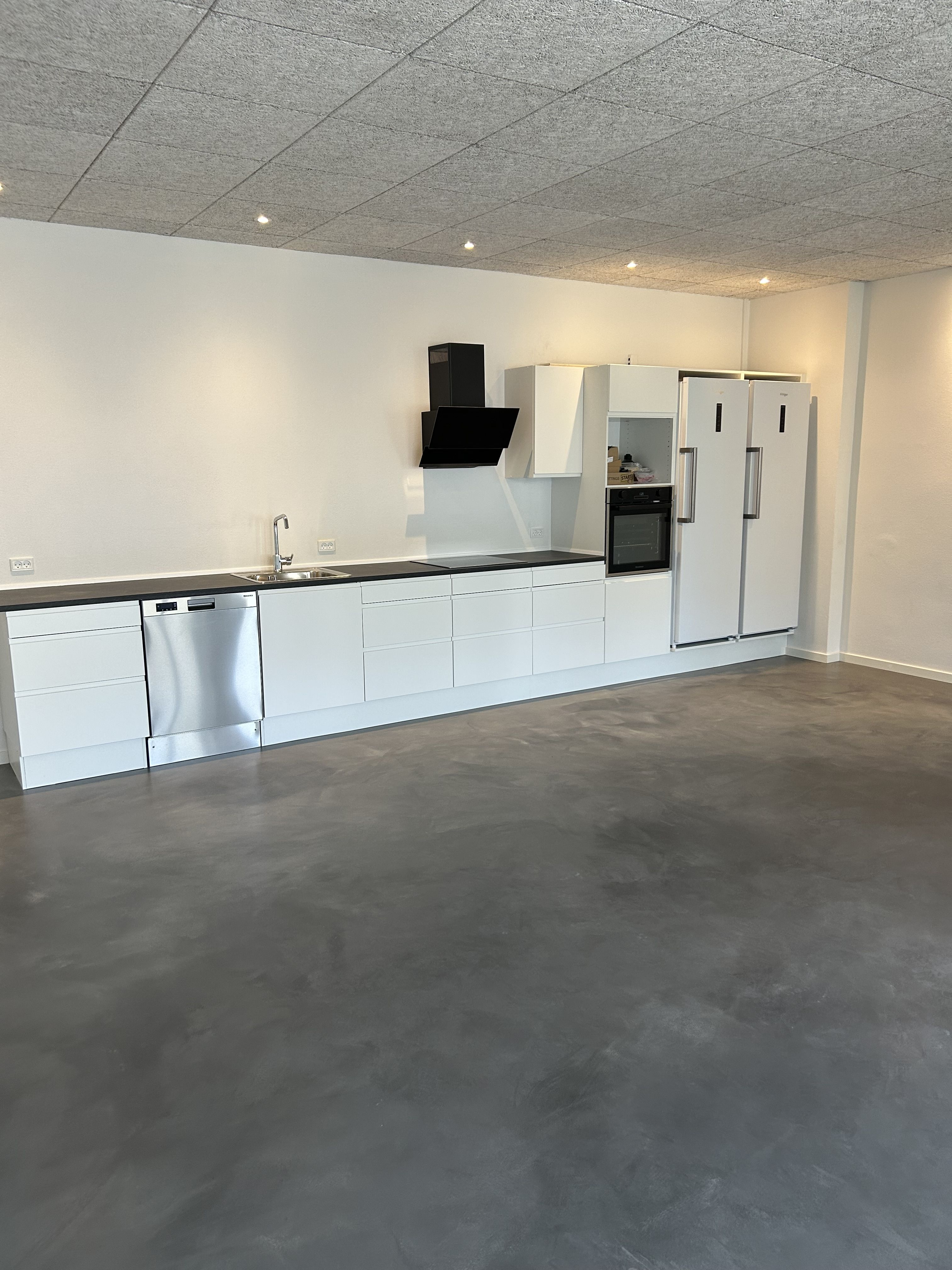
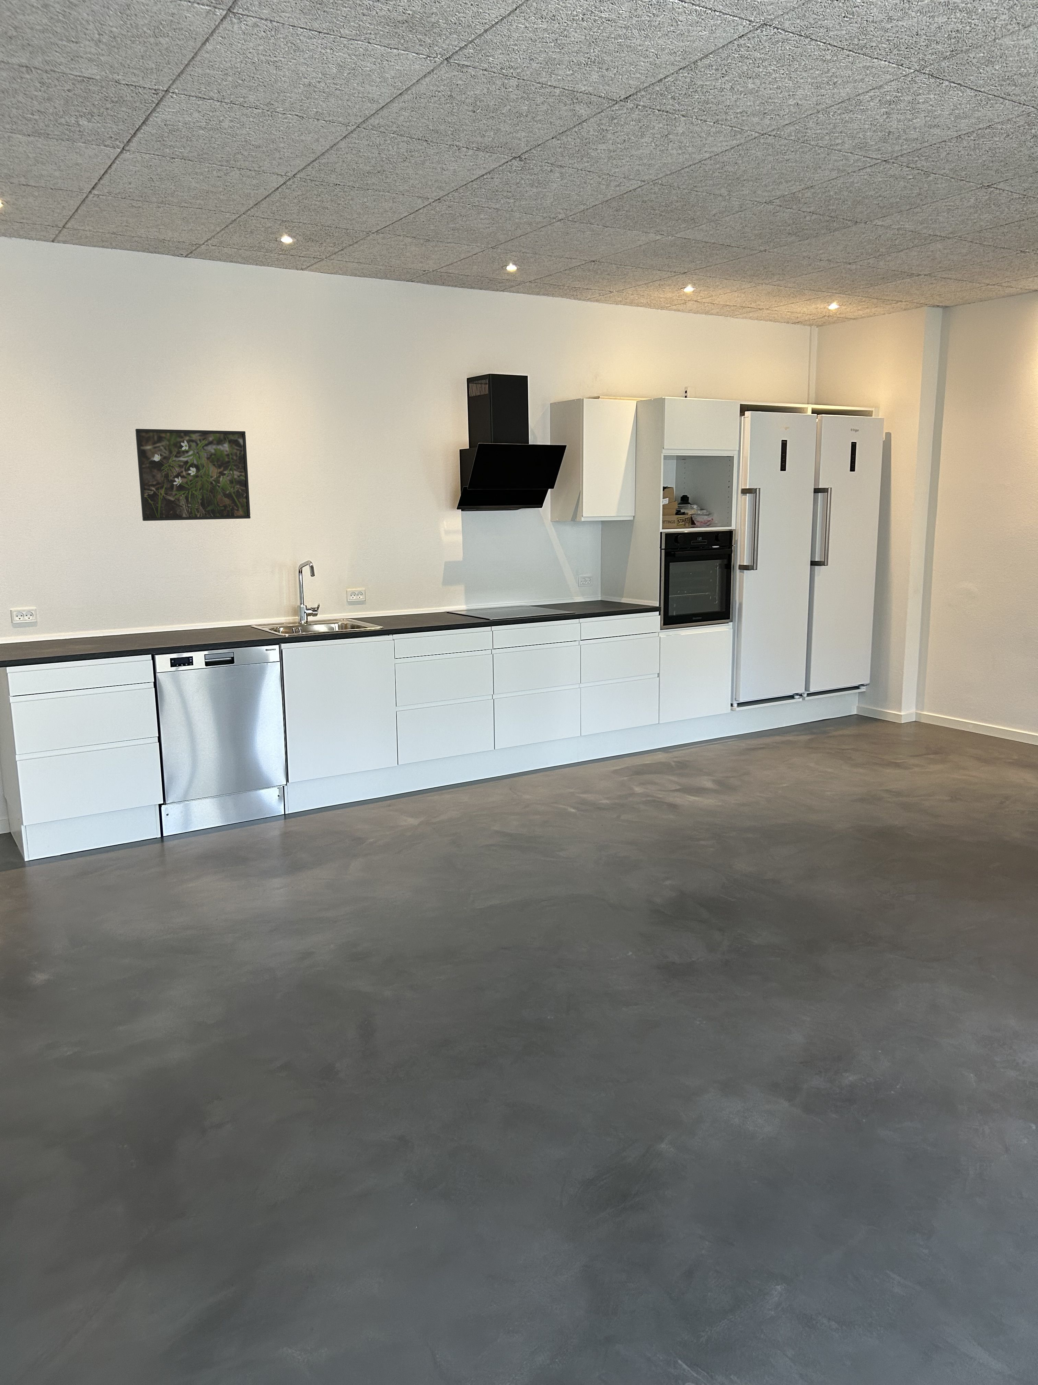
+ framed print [135,429,251,521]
